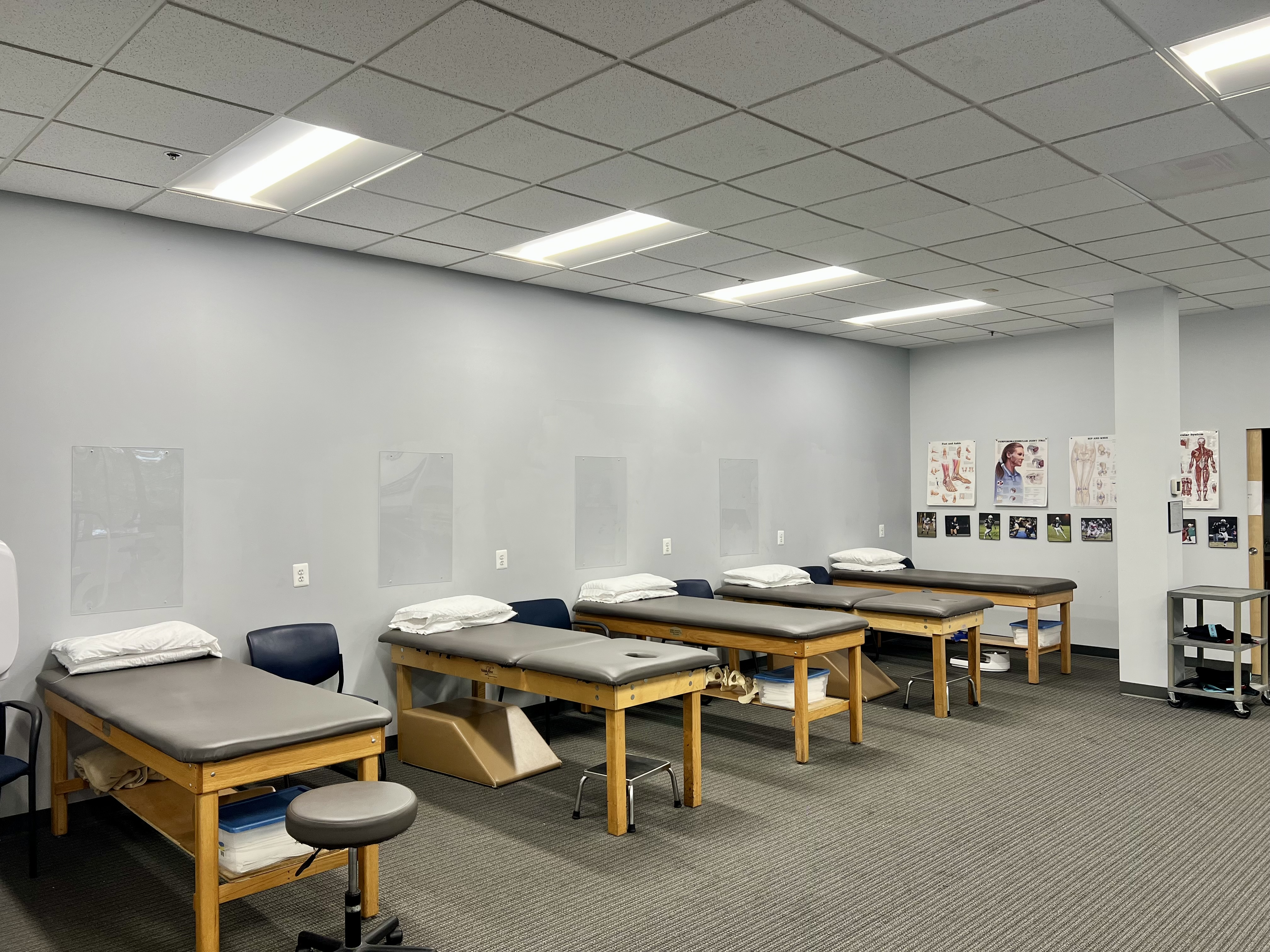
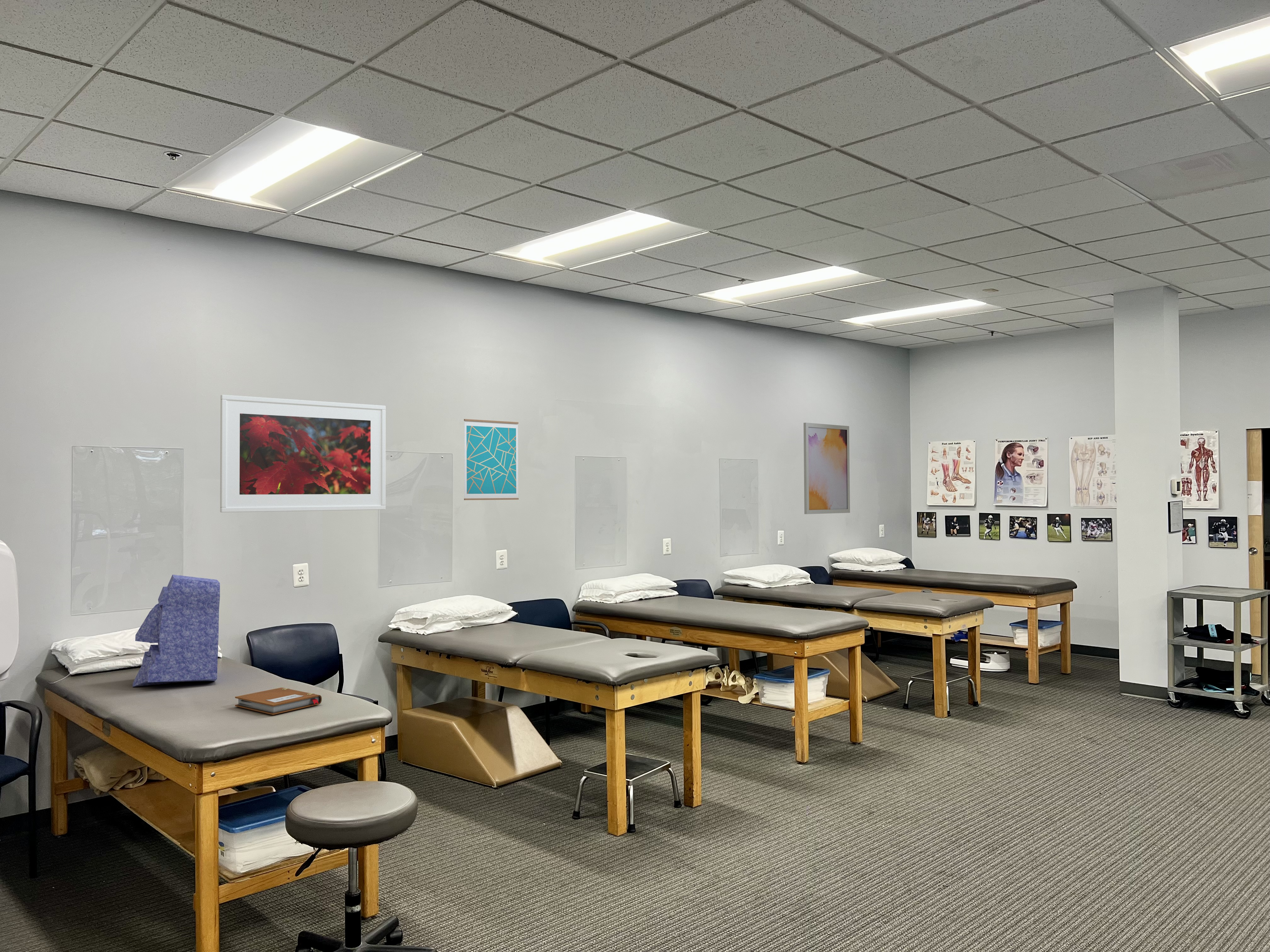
+ wall art [803,422,850,514]
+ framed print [220,394,386,513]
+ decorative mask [132,574,220,687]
+ wall art [464,419,519,501]
+ notebook [235,687,322,715]
